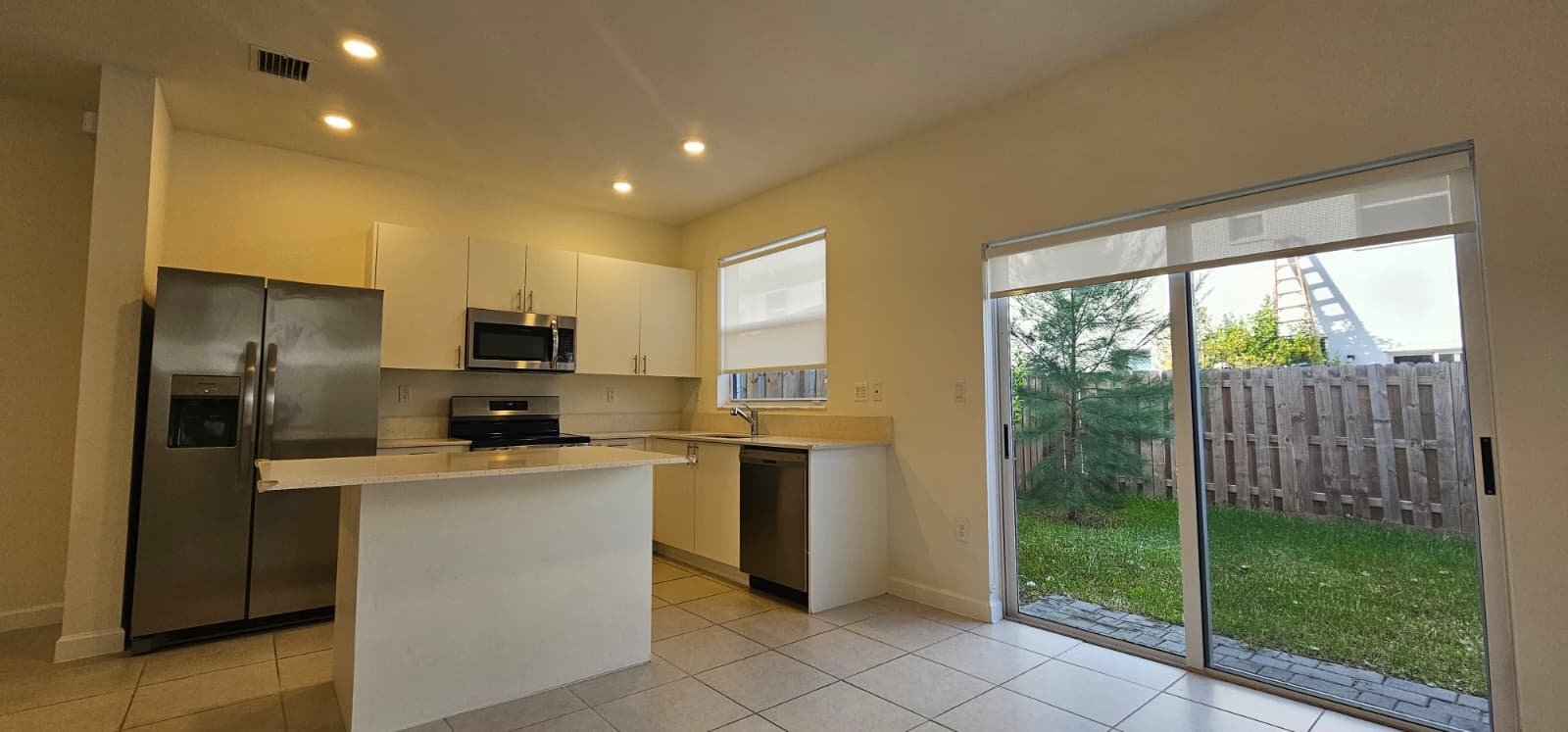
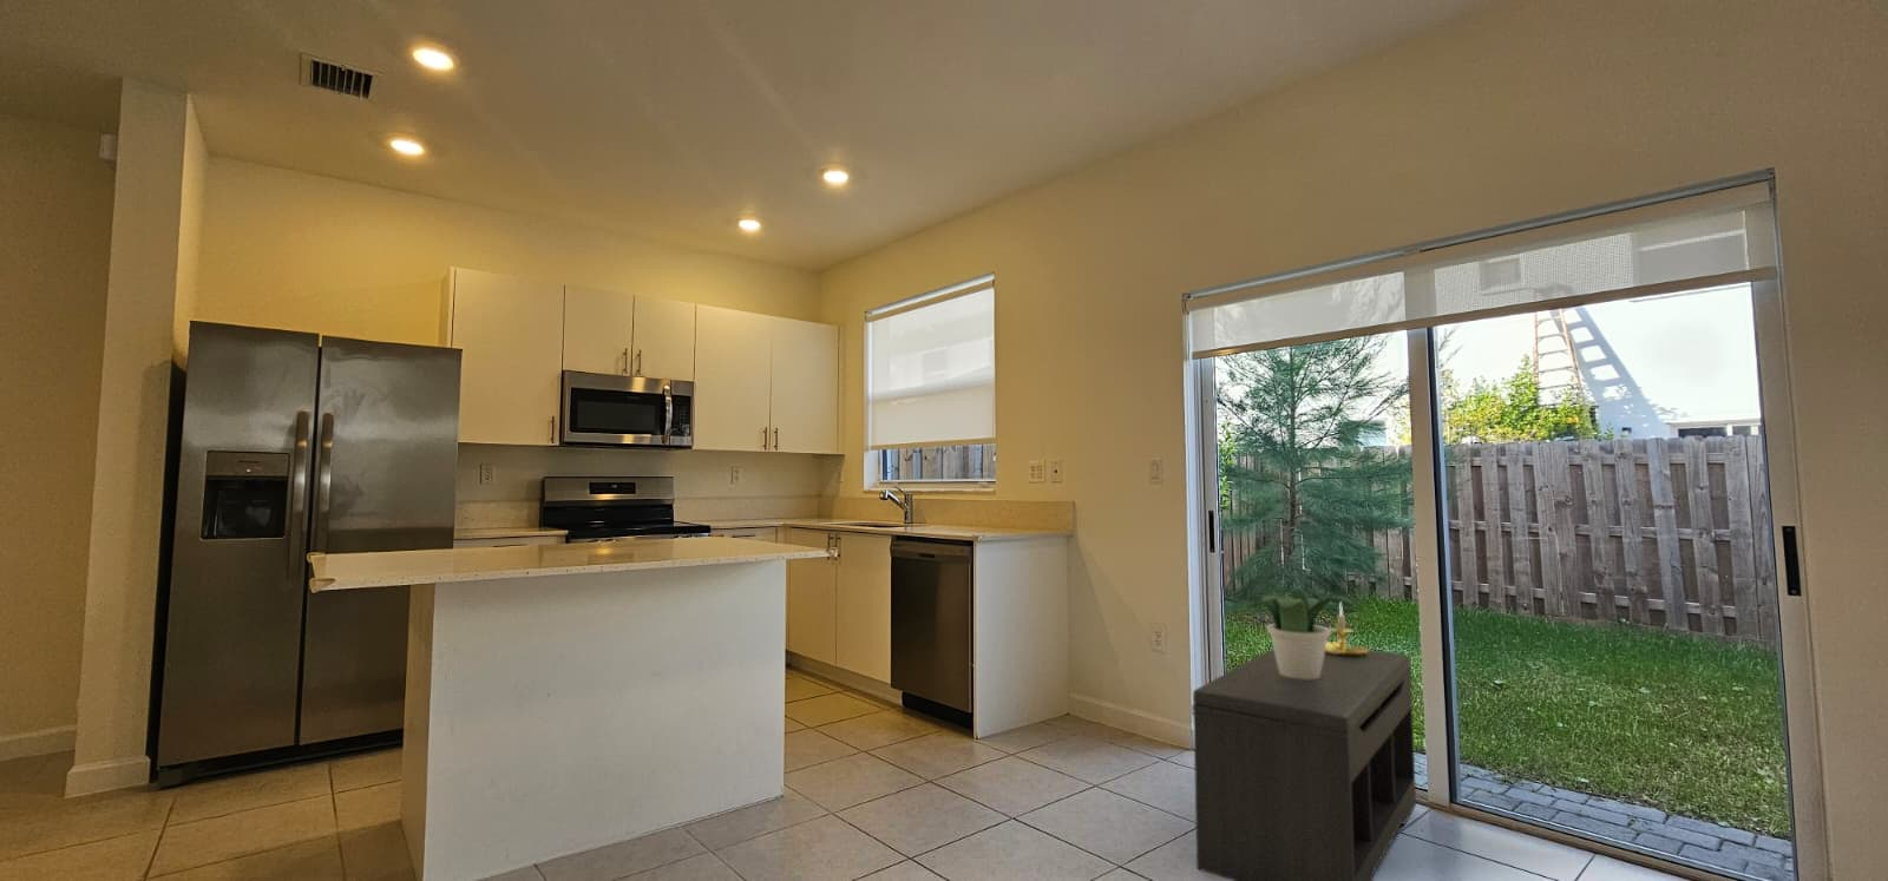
+ potted plant [1249,587,1357,679]
+ bench [1191,648,1417,881]
+ candle holder [1326,602,1371,657]
